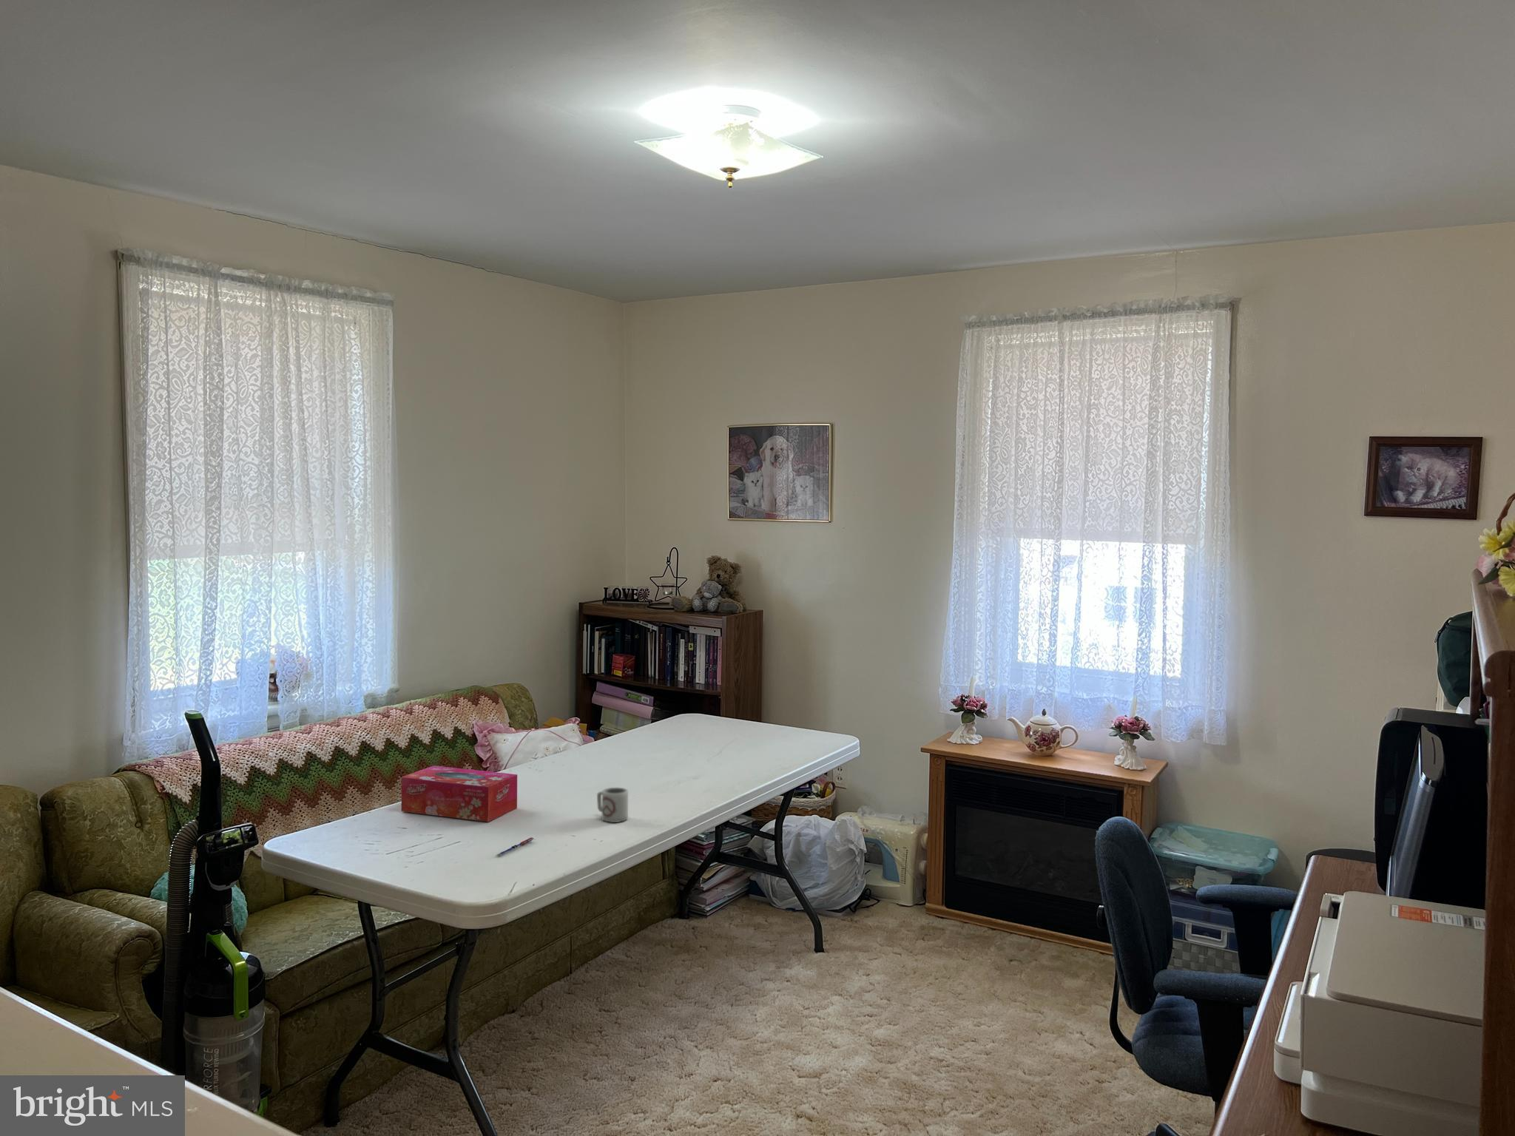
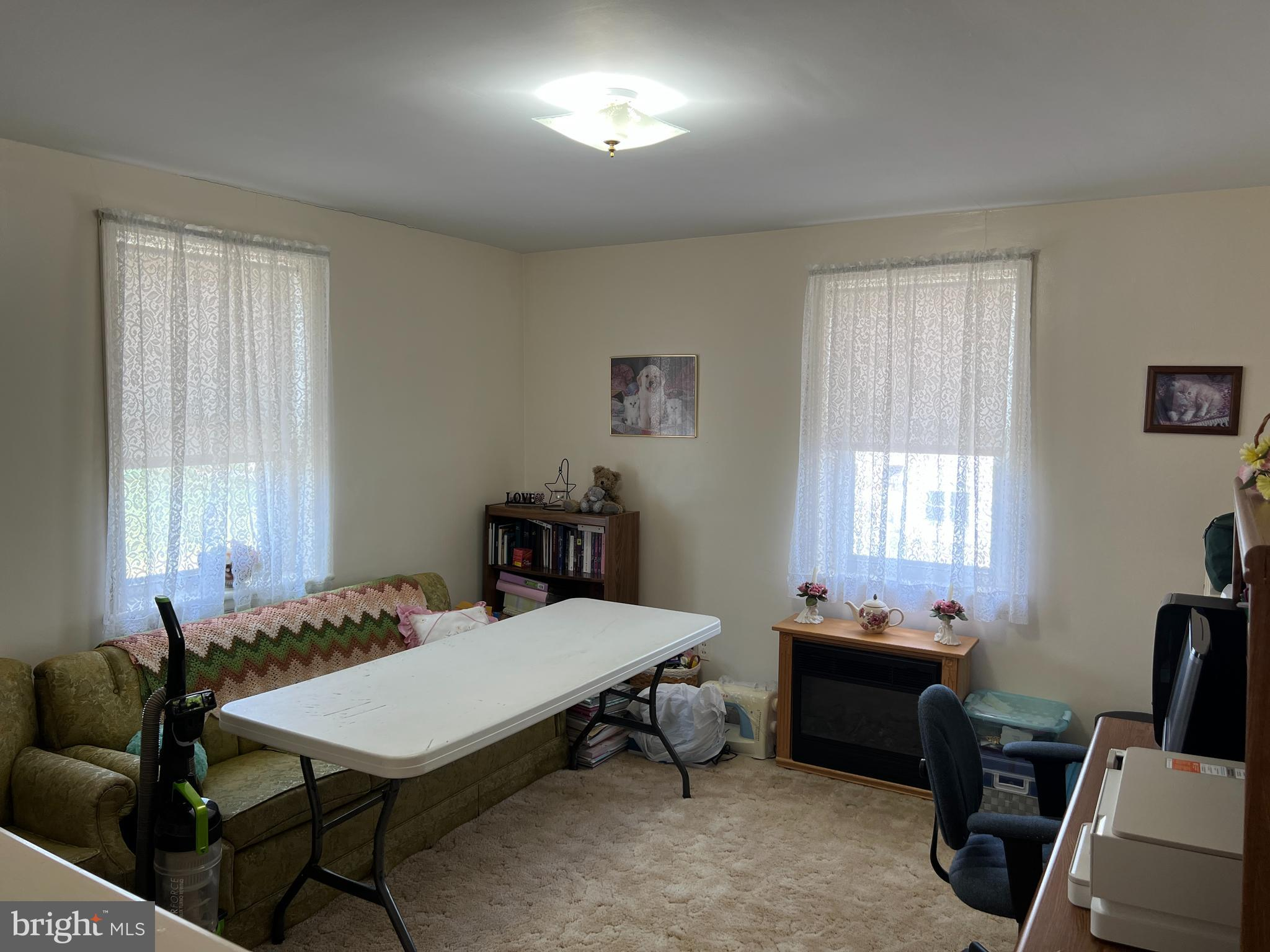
- tissue box [401,765,518,822]
- cup [596,786,629,823]
- pen [495,838,534,857]
